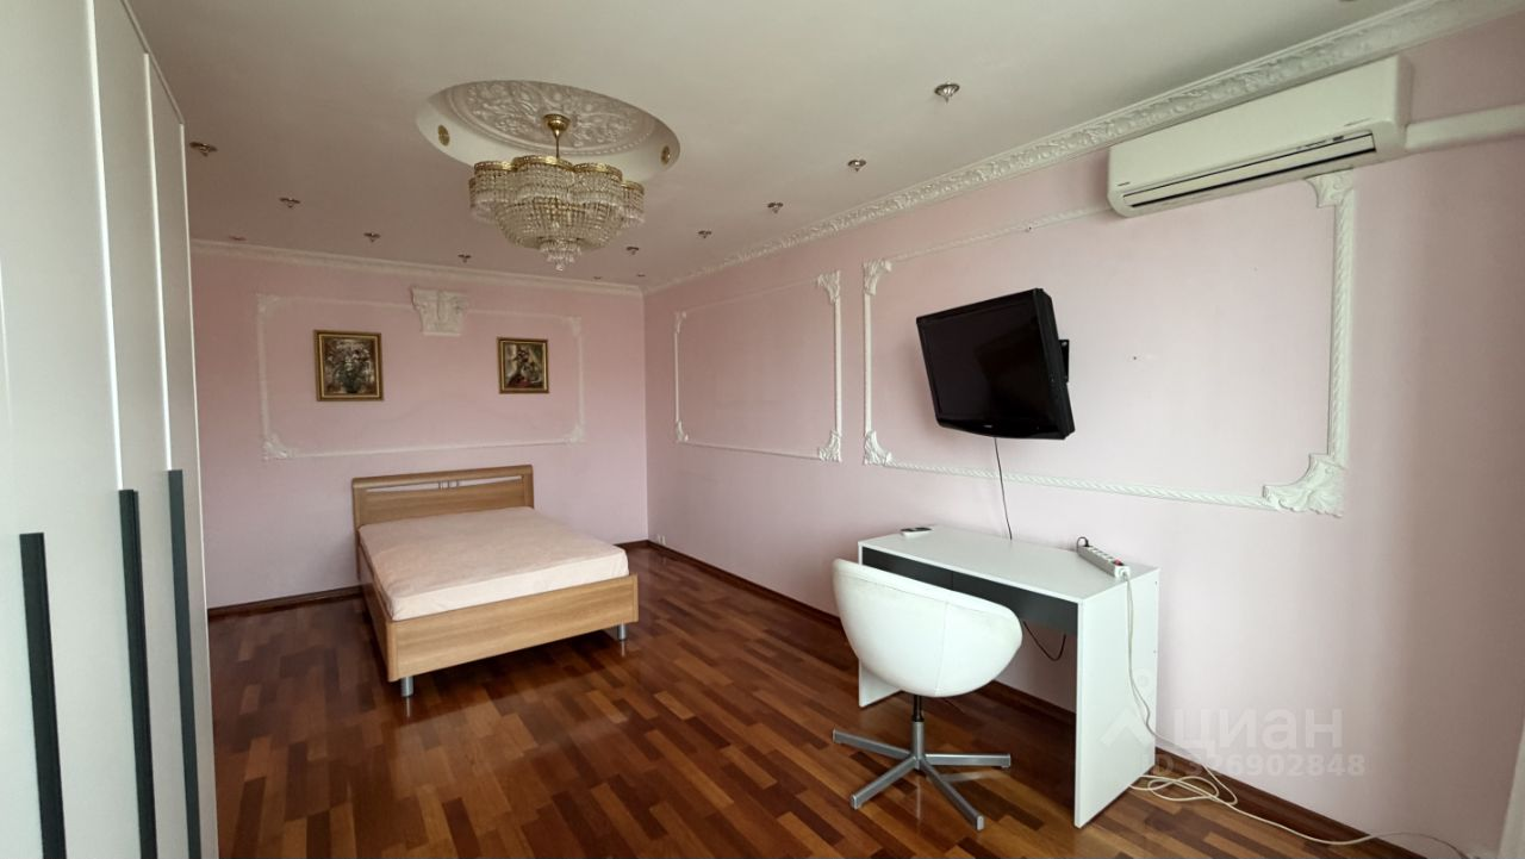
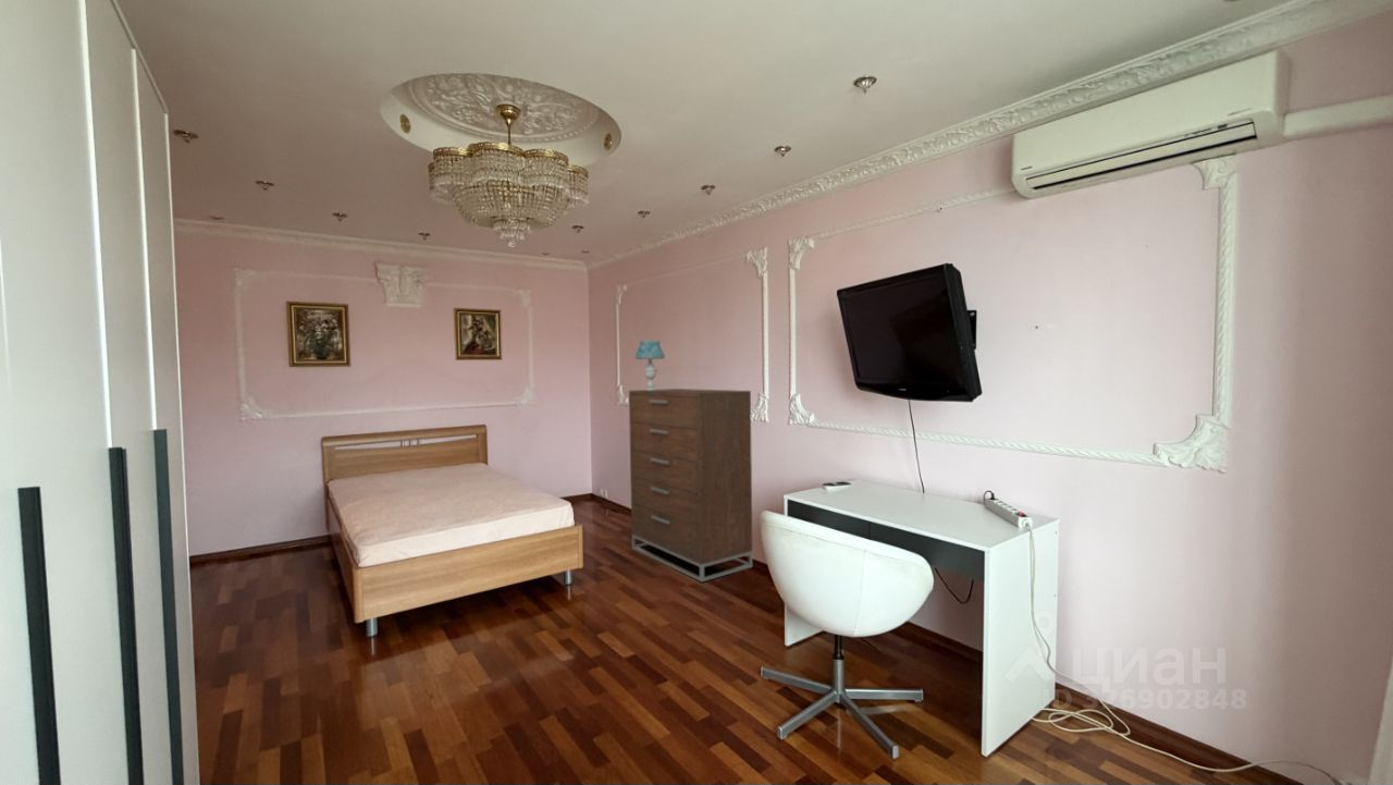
+ table lamp [634,340,666,391]
+ dresser [628,388,753,582]
